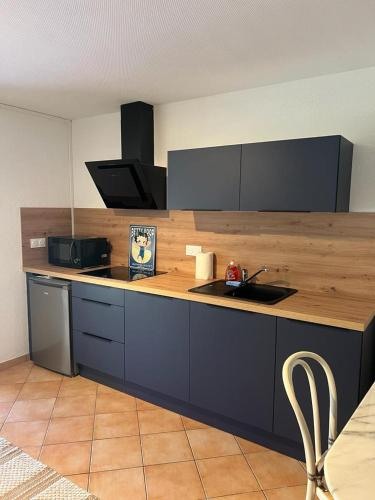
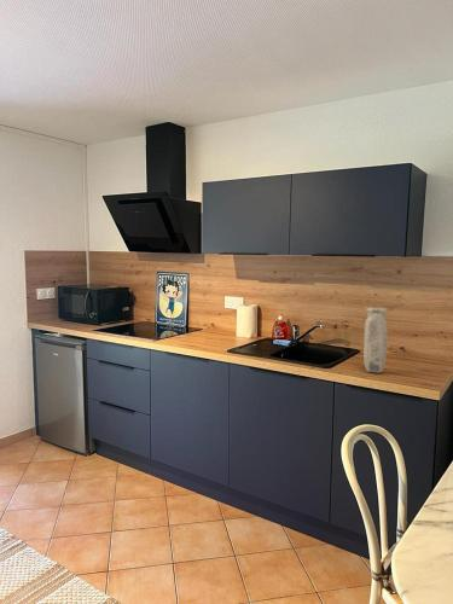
+ vase [362,306,389,373]
